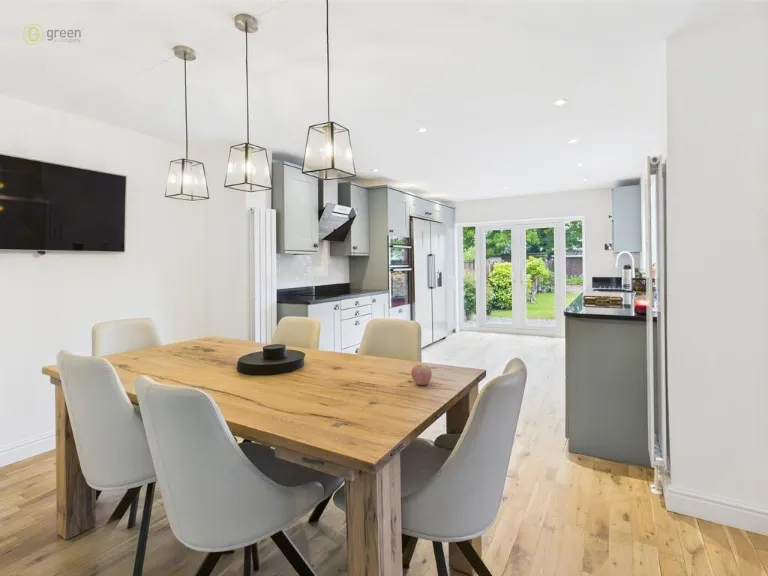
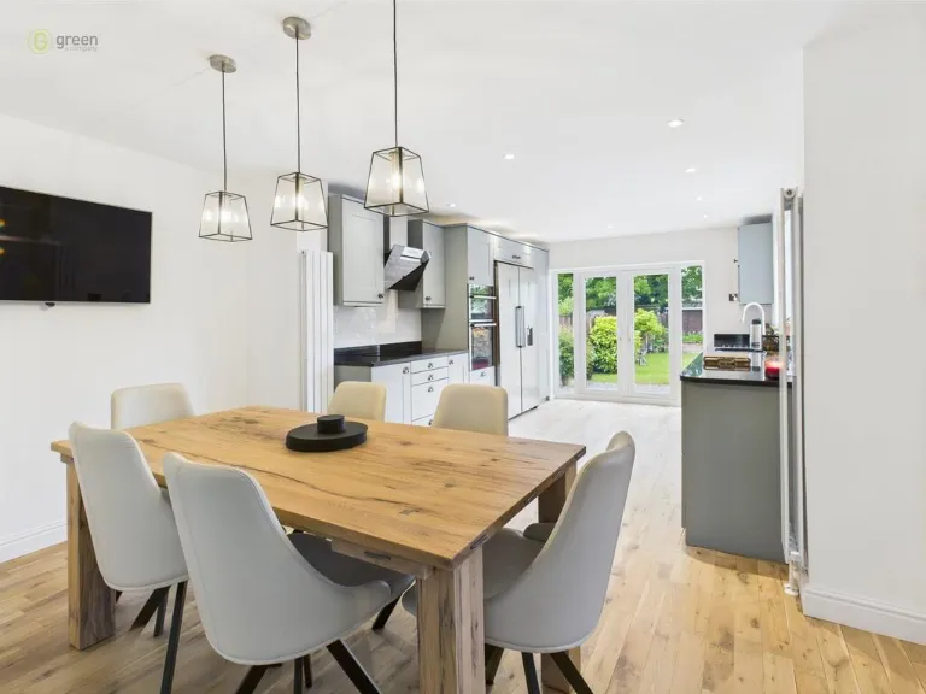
- apple [410,363,433,386]
